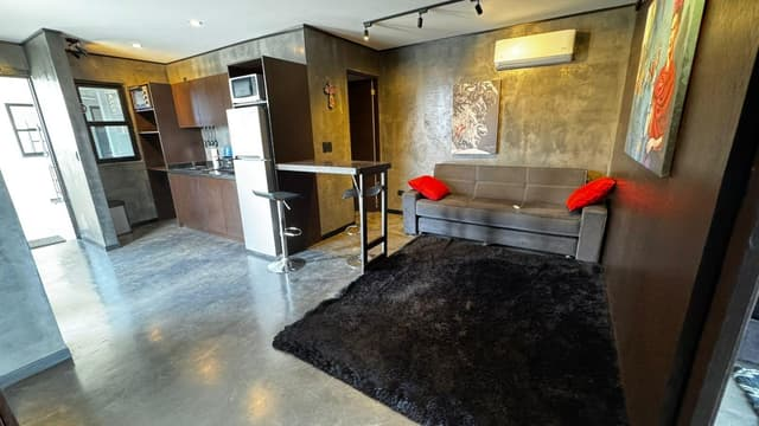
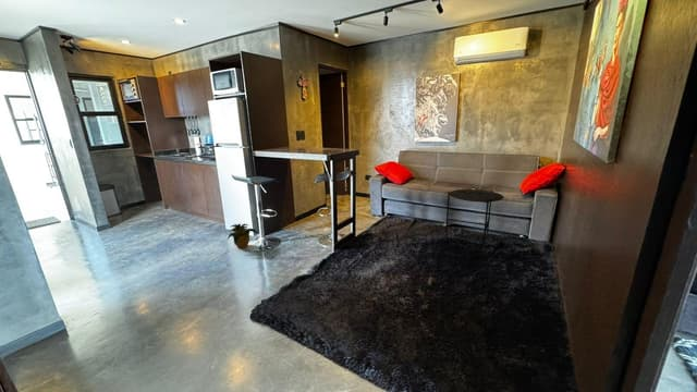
+ side table [444,188,505,253]
+ potted plant [227,223,259,249]
